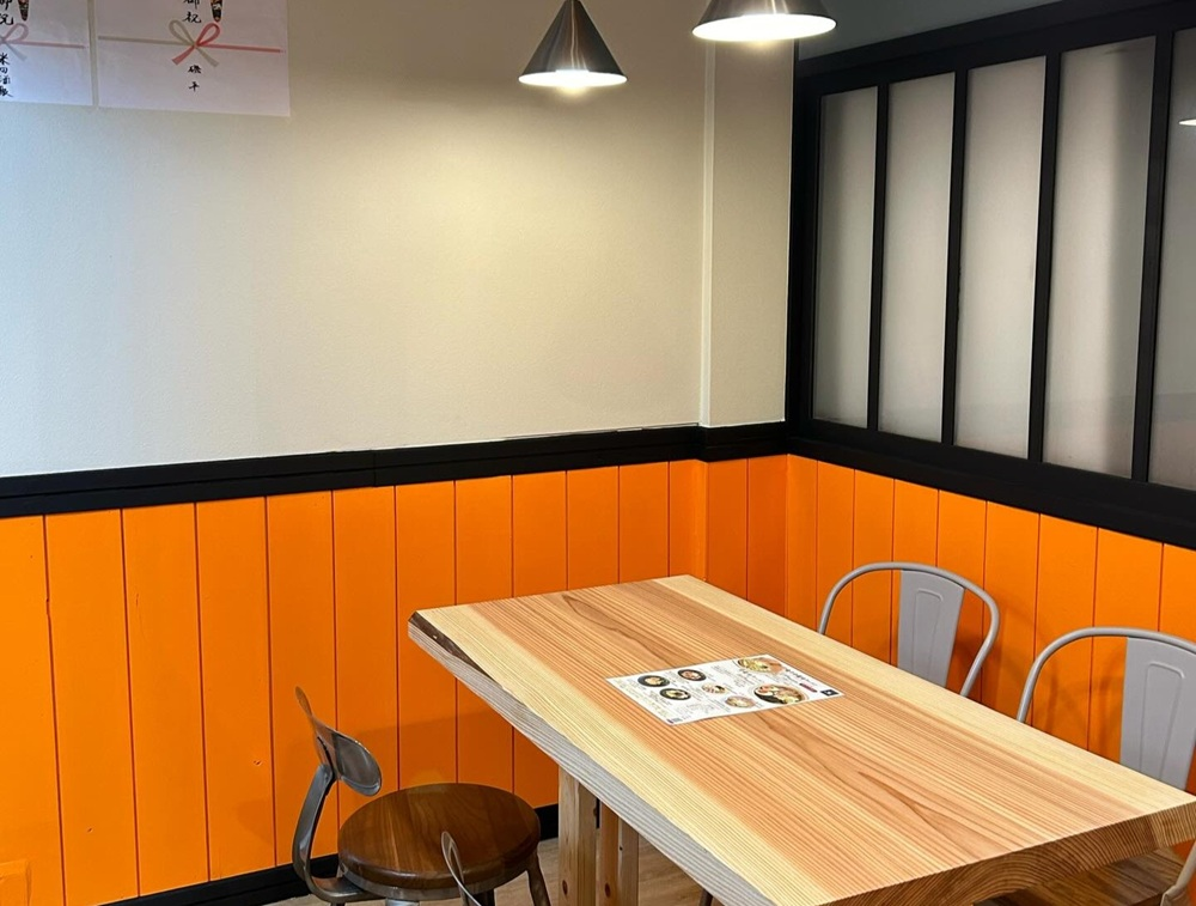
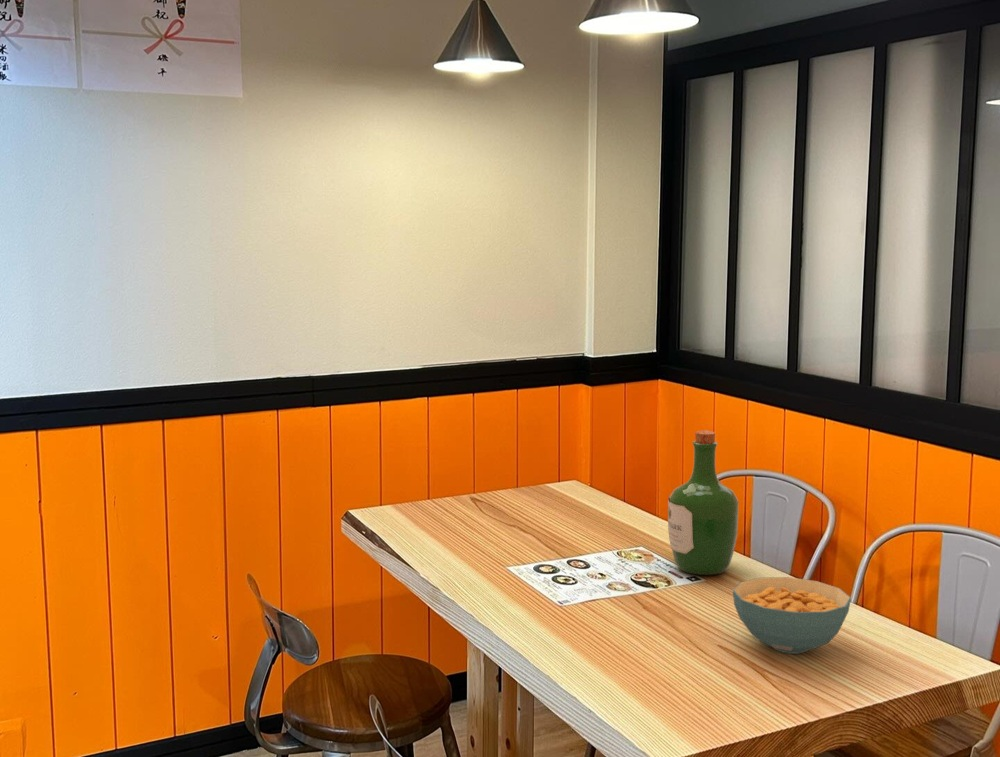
+ cereal bowl [732,576,852,655]
+ wine bottle [667,429,740,576]
